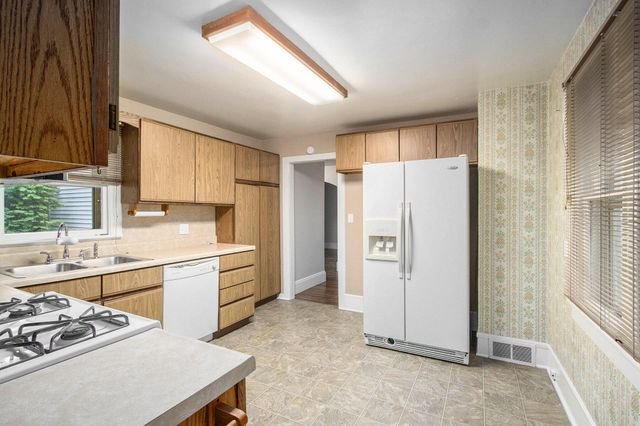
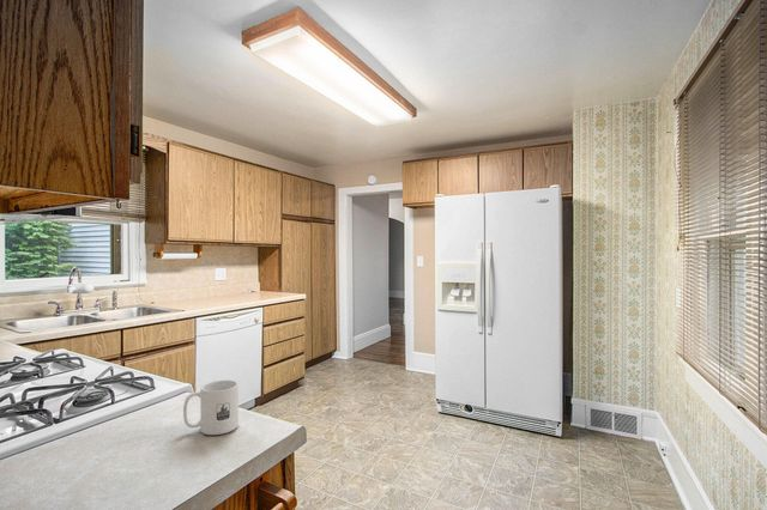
+ mug [182,380,240,436]
